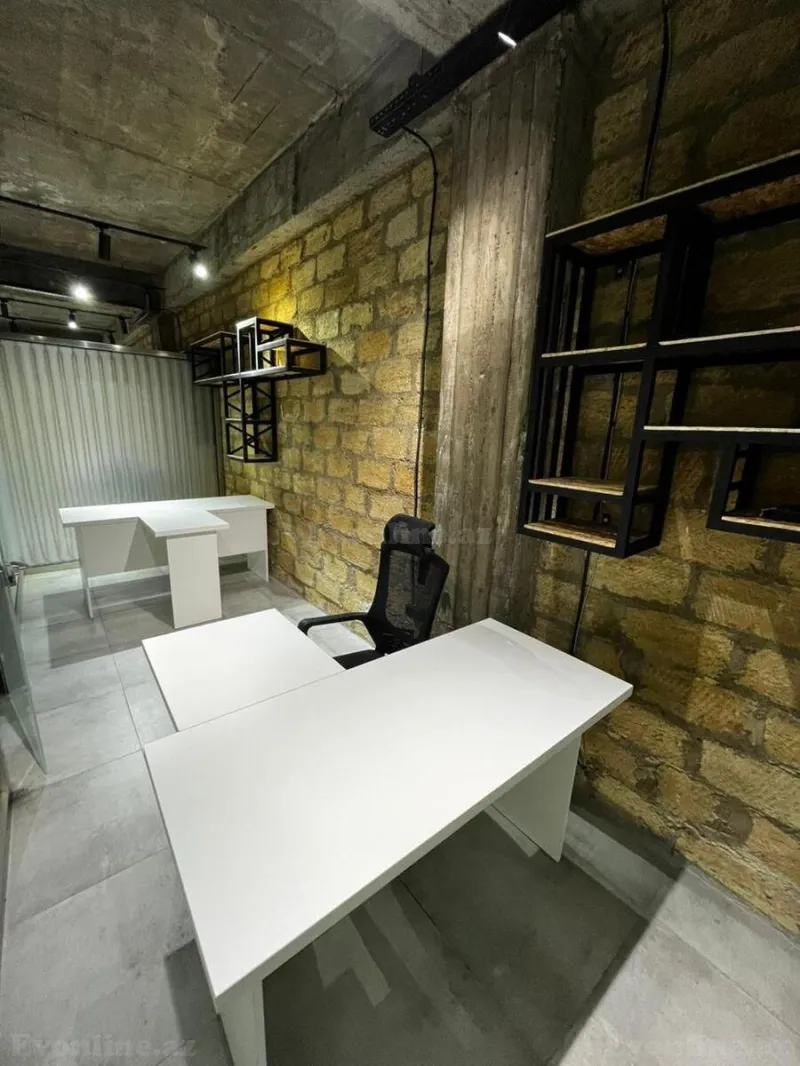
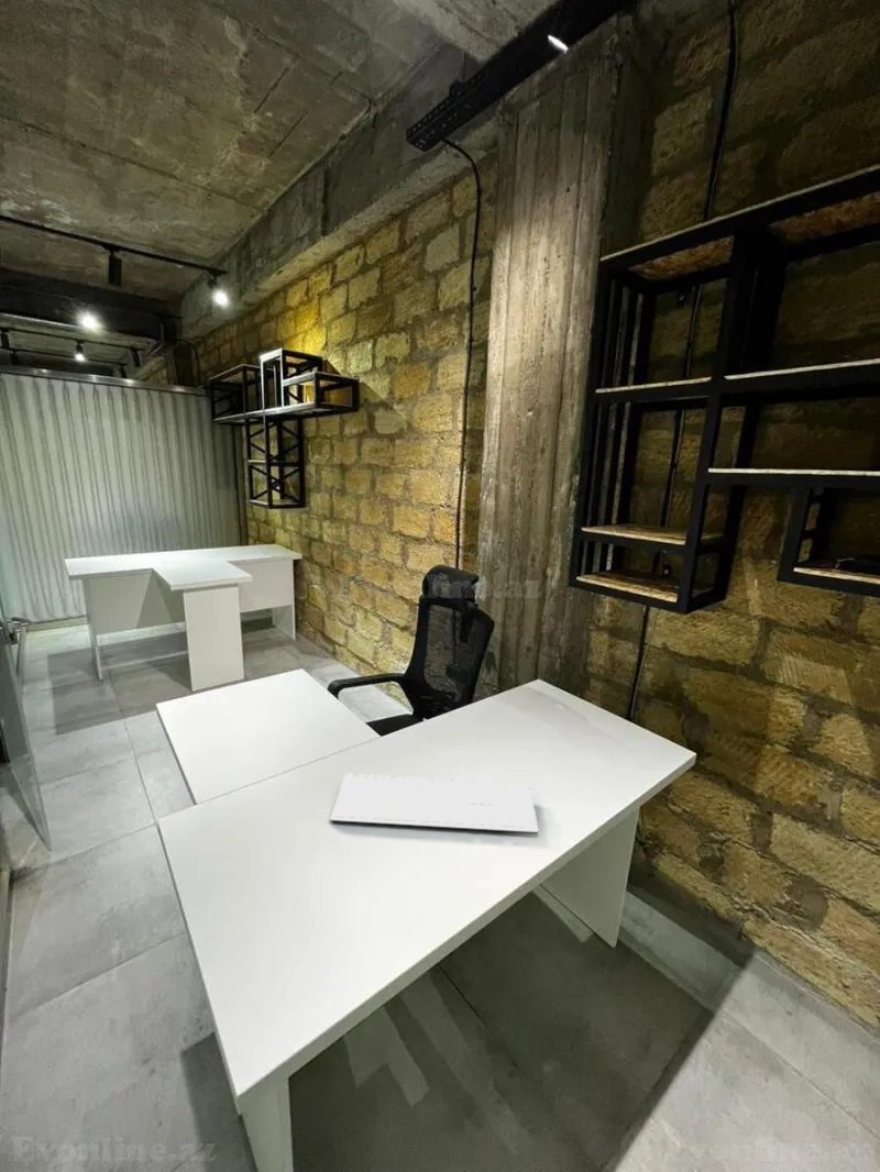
+ keyboard [329,772,539,834]
